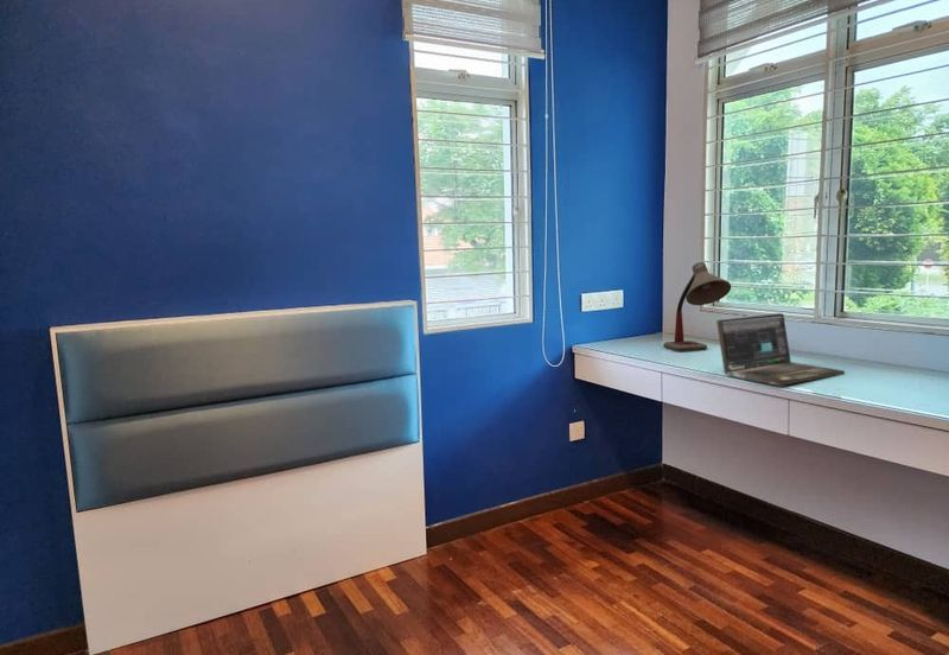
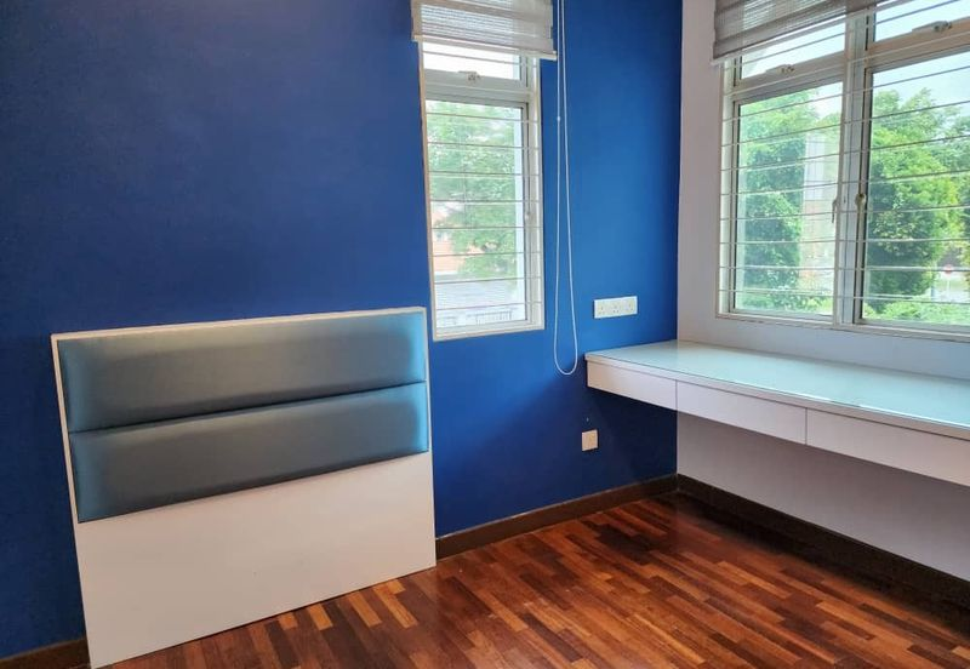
- laptop [715,312,846,387]
- desk lamp [662,261,732,352]
